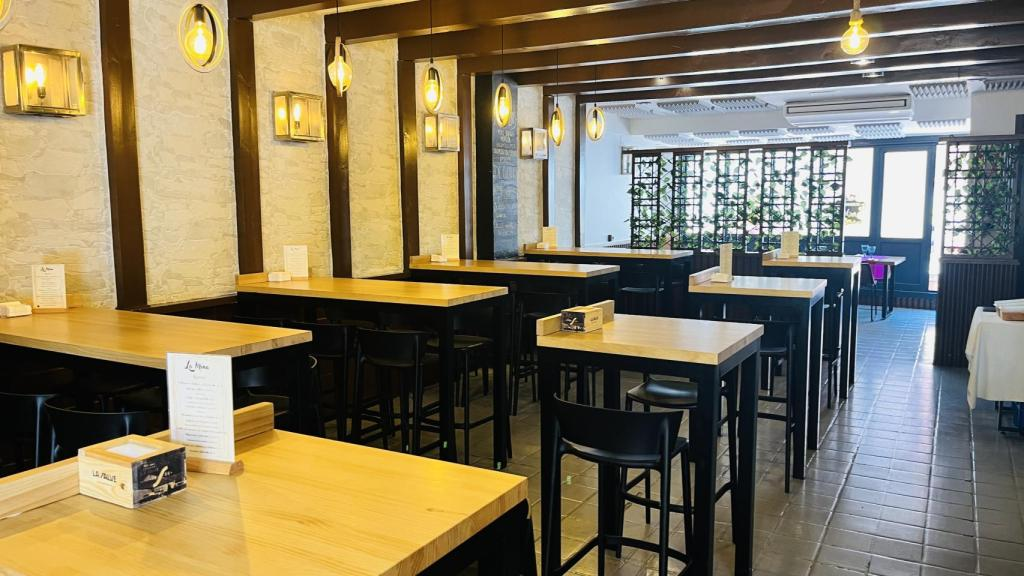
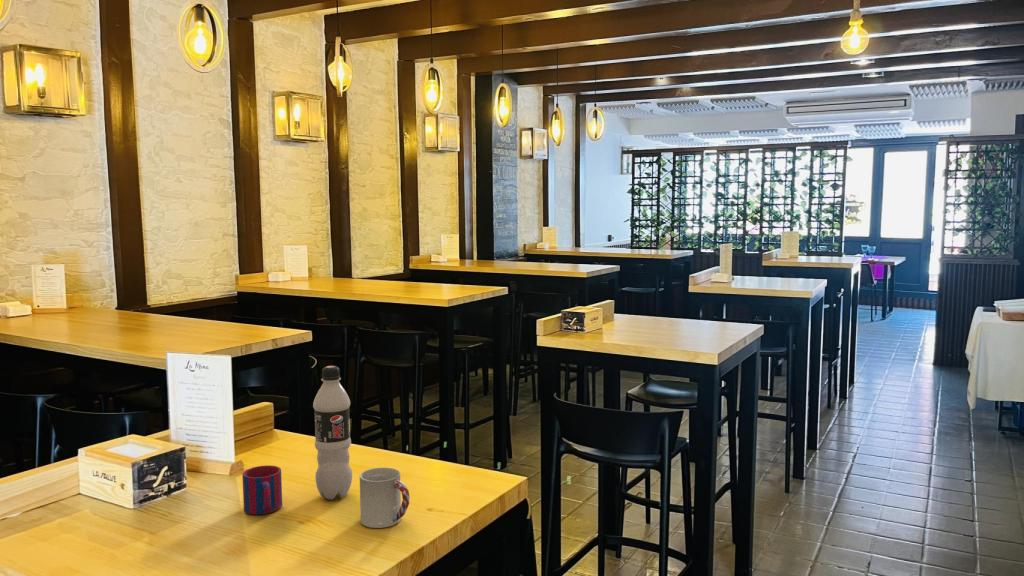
+ mug [241,464,283,516]
+ beverage bottle [312,365,353,501]
+ cup [359,467,411,529]
